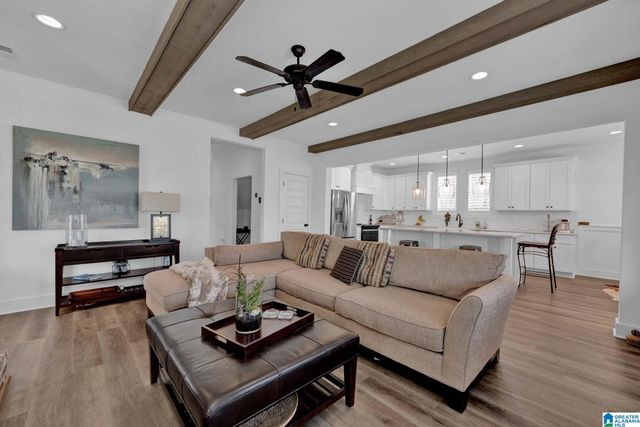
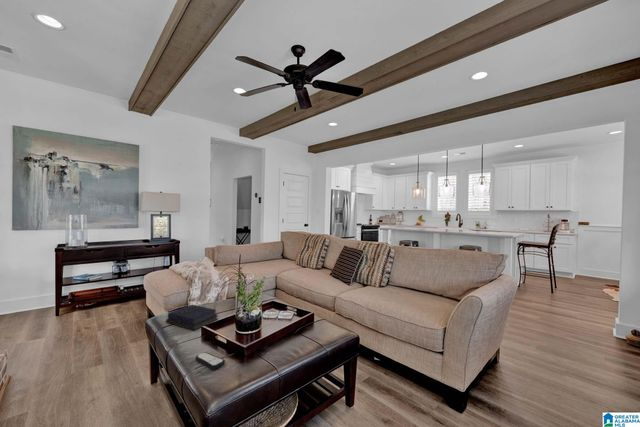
+ book [165,304,219,331]
+ remote control [195,352,226,370]
